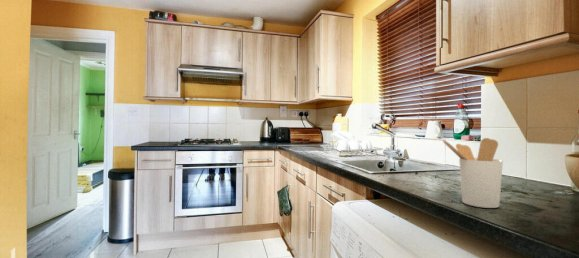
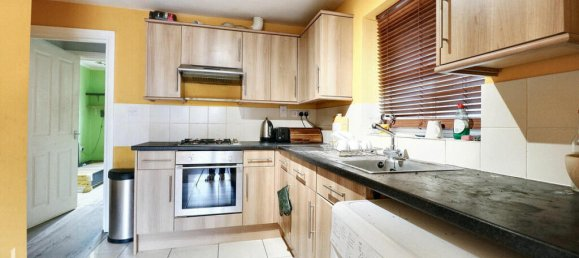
- utensil holder [441,137,504,209]
